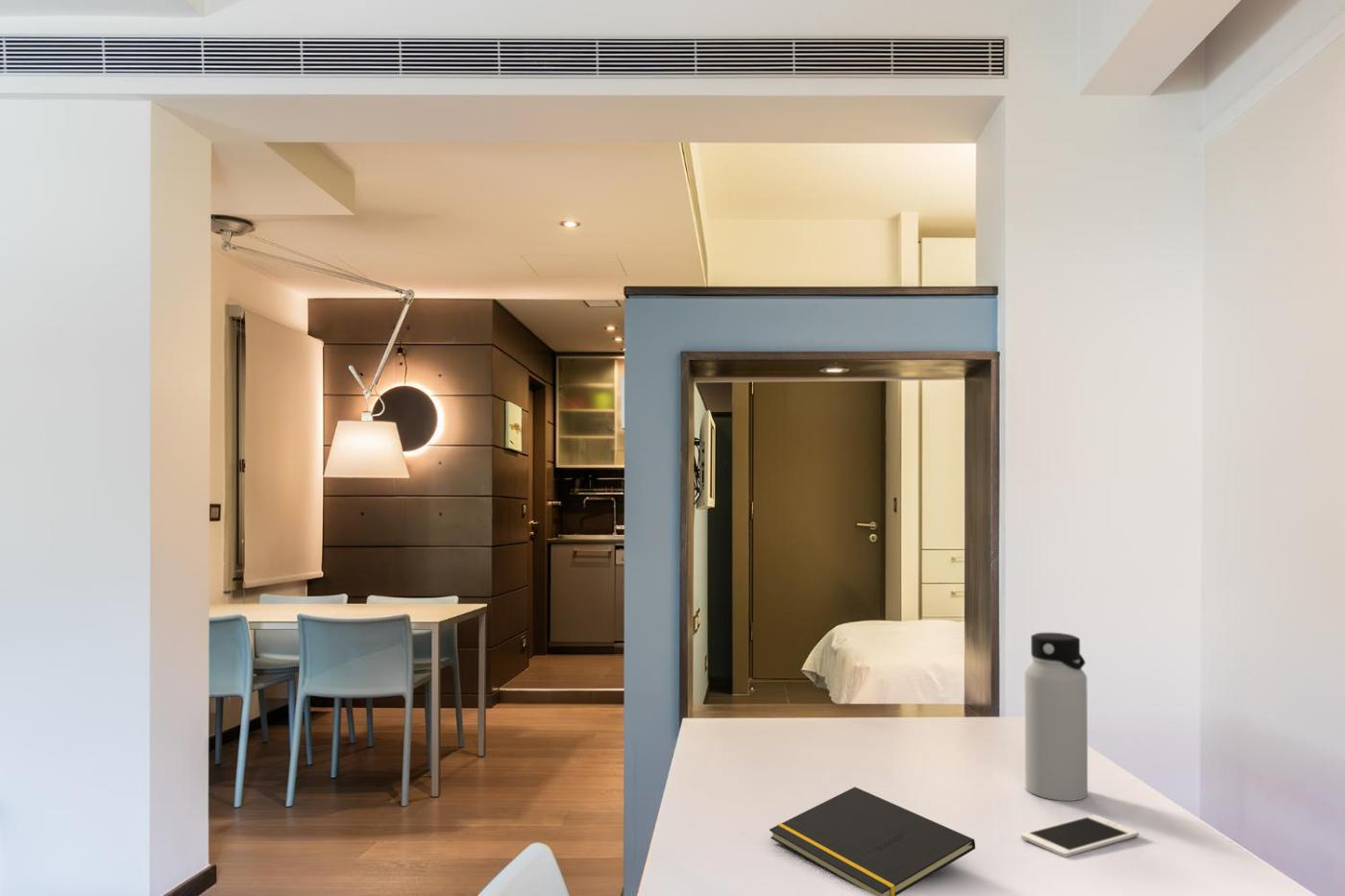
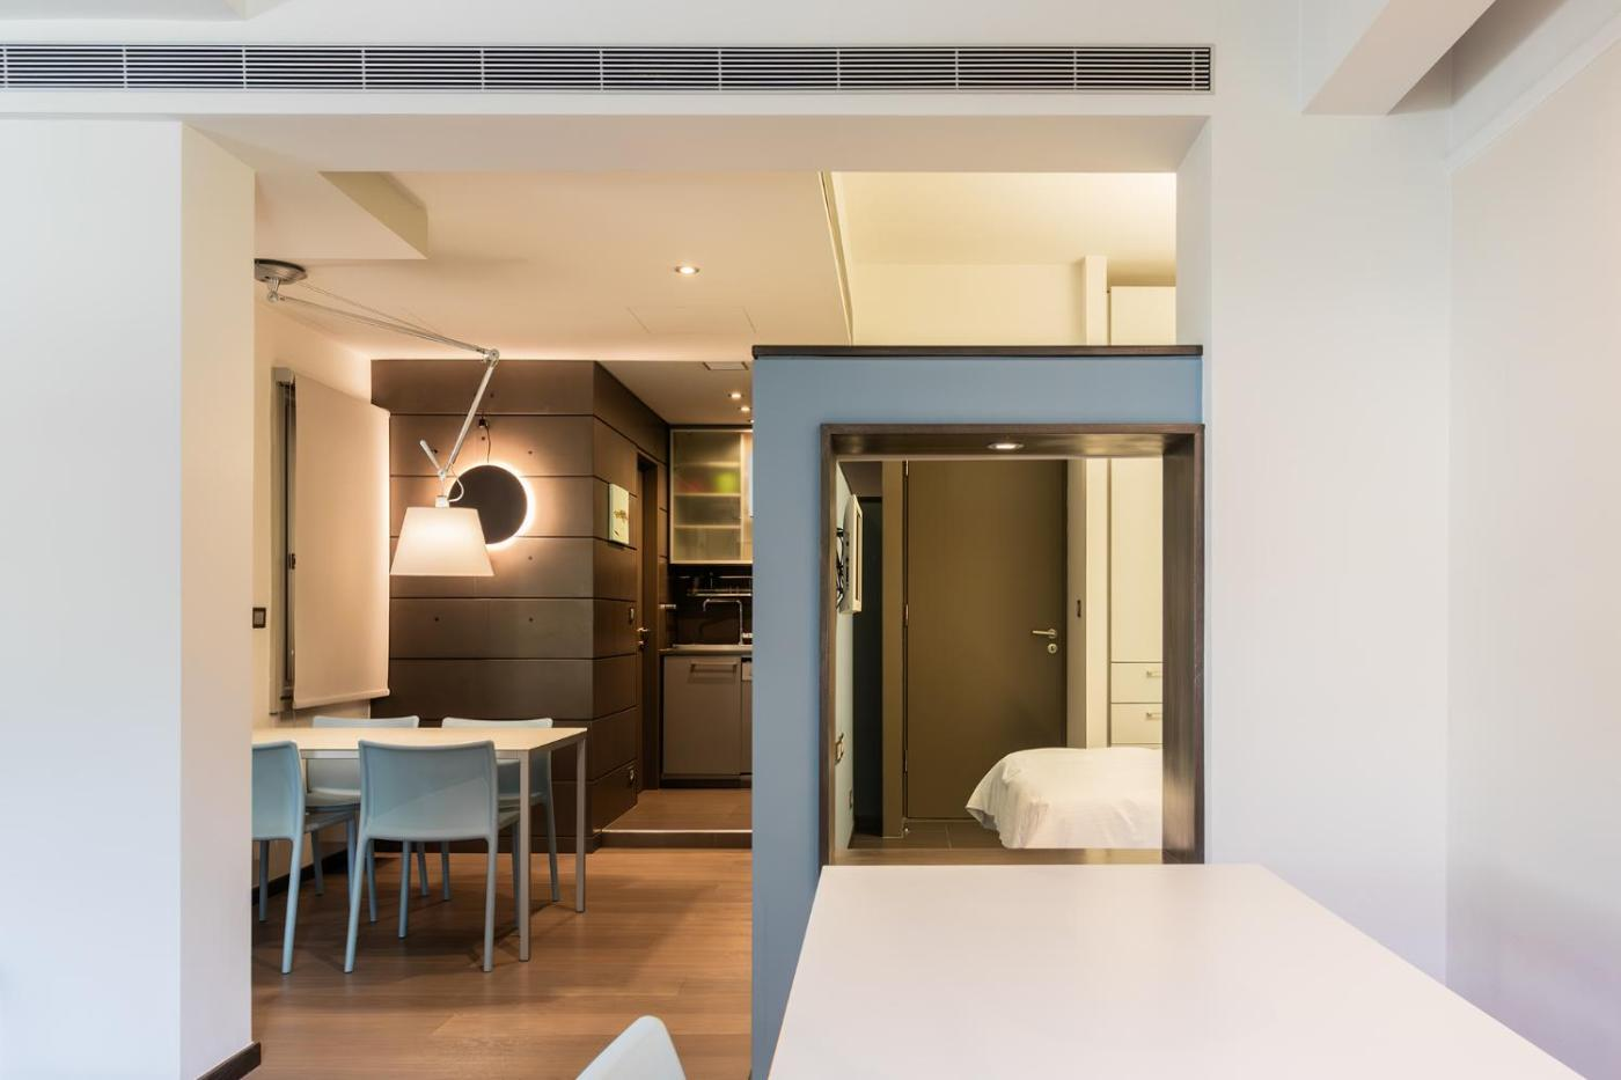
- notepad [769,787,976,896]
- water bottle [1024,632,1088,802]
- cell phone [1020,814,1140,858]
